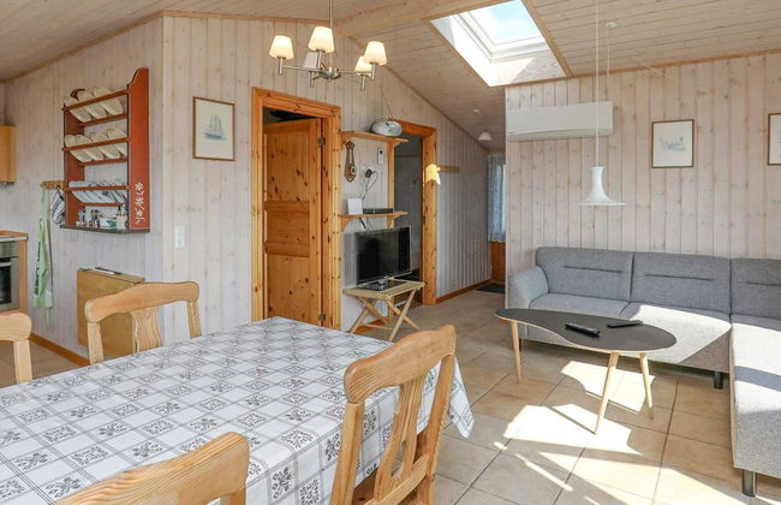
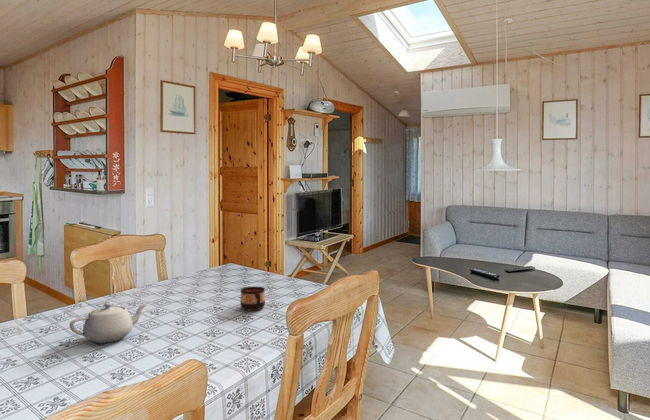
+ teapot [68,302,148,344]
+ cup [239,285,266,311]
